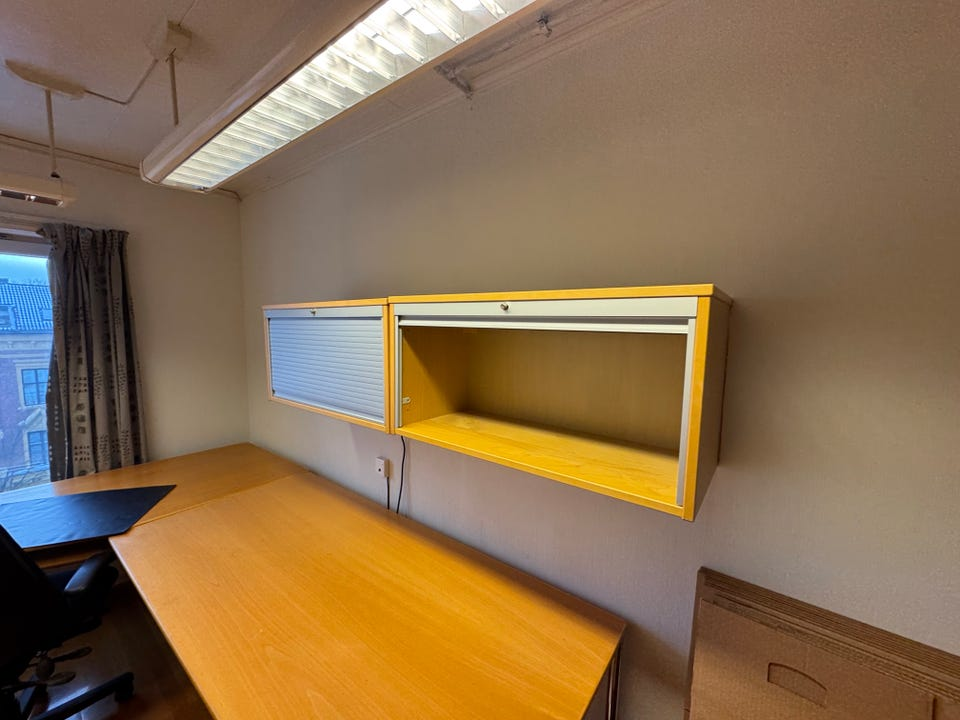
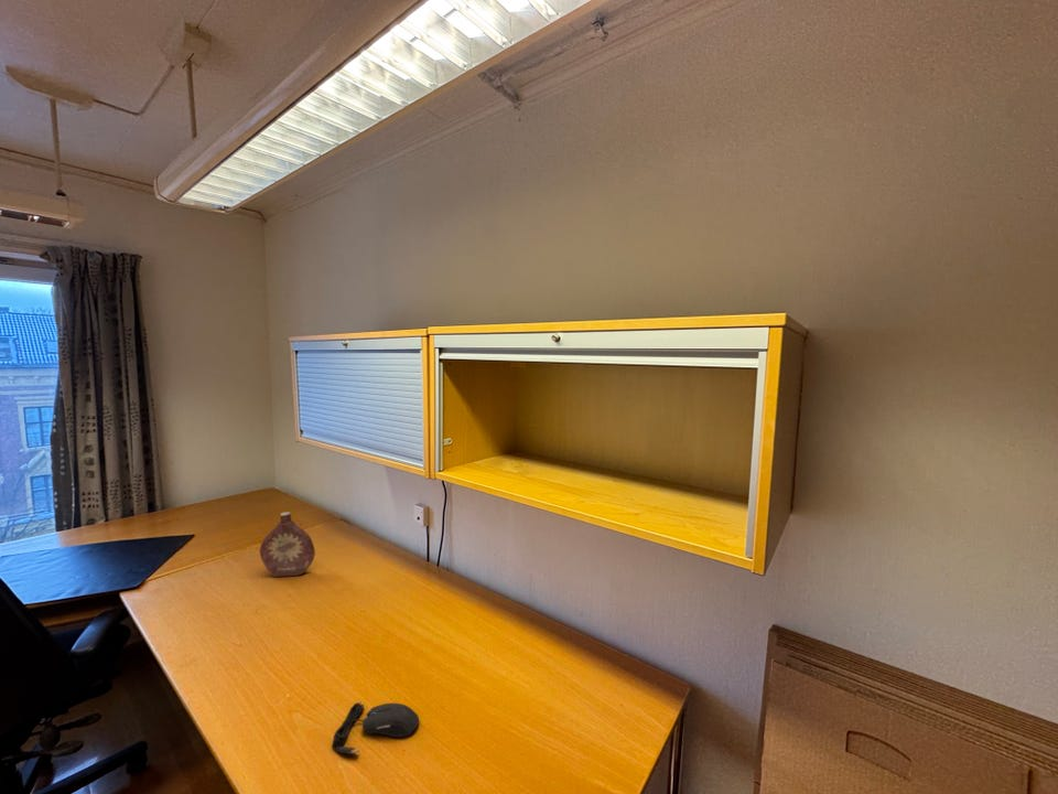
+ computer mouse [332,700,420,755]
+ bottle [259,511,316,578]
